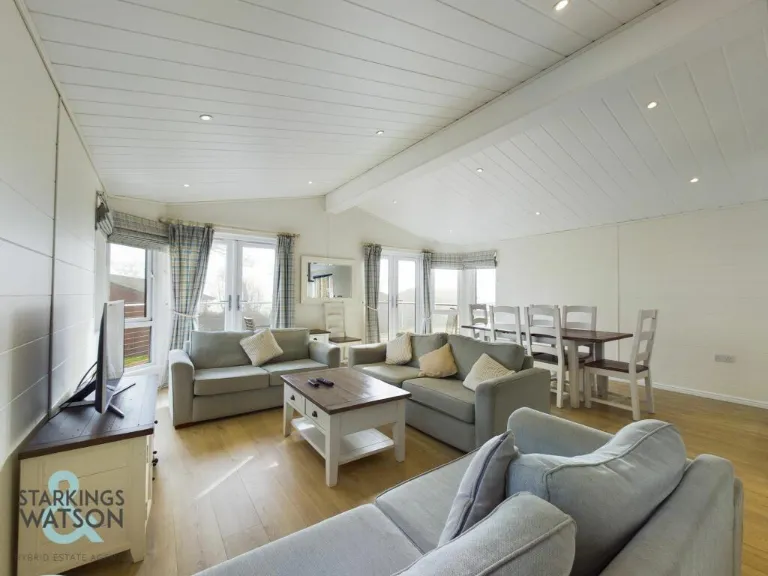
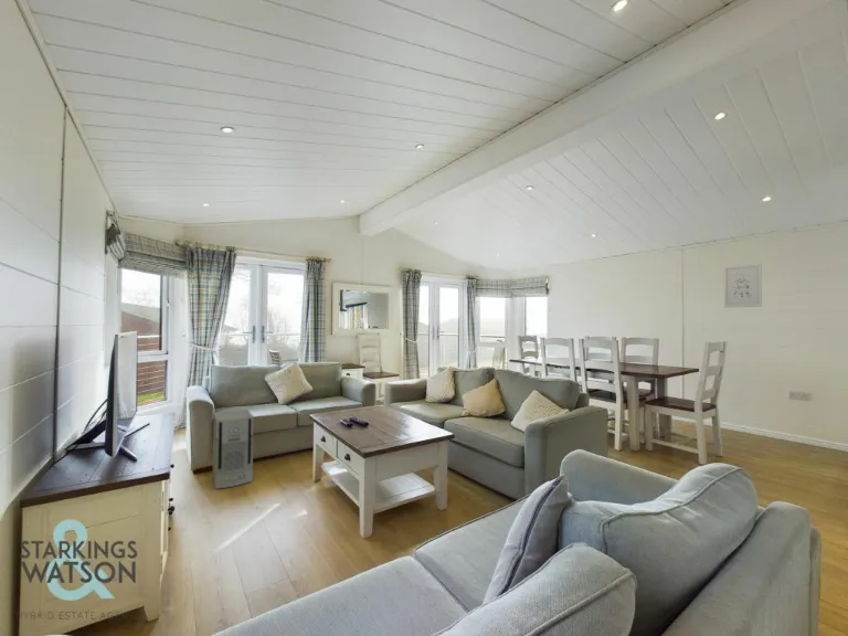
+ wall art [723,263,763,309]
+ air purifier [211,409,254,490]
